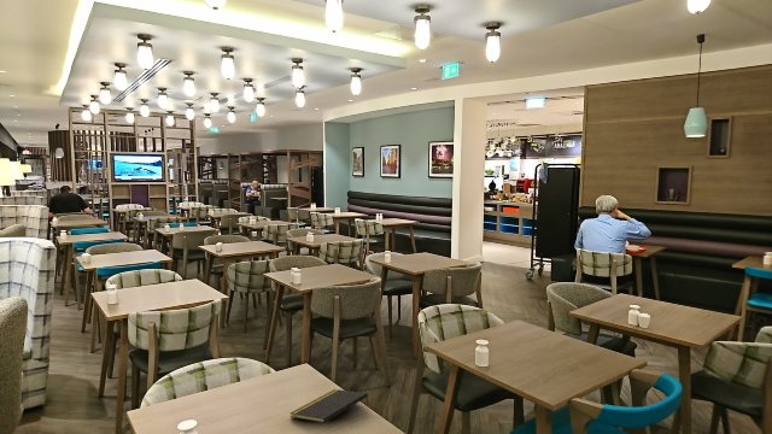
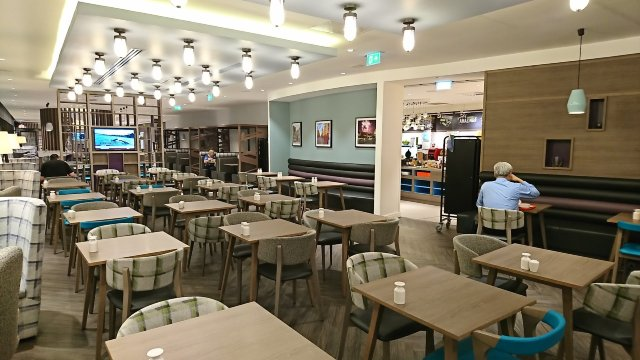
- notepad [290,388,369,424]
